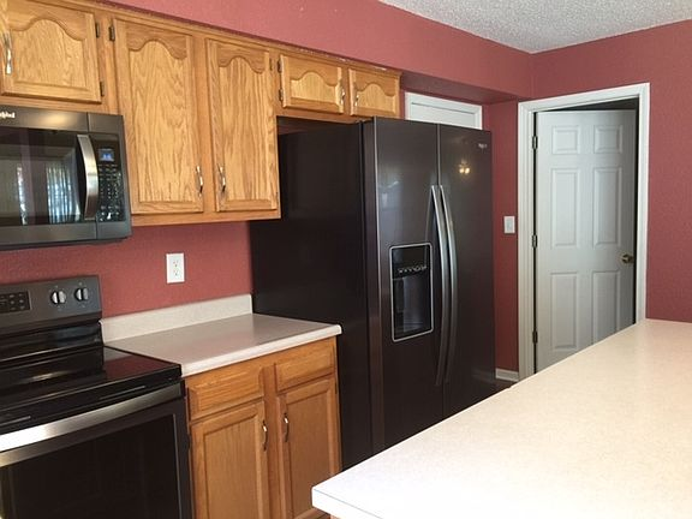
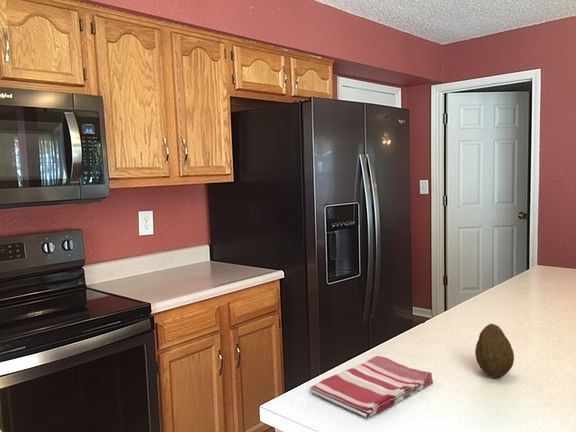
+ fruit [474,323,515,379]
+ dish towel [309,355,434,419]
